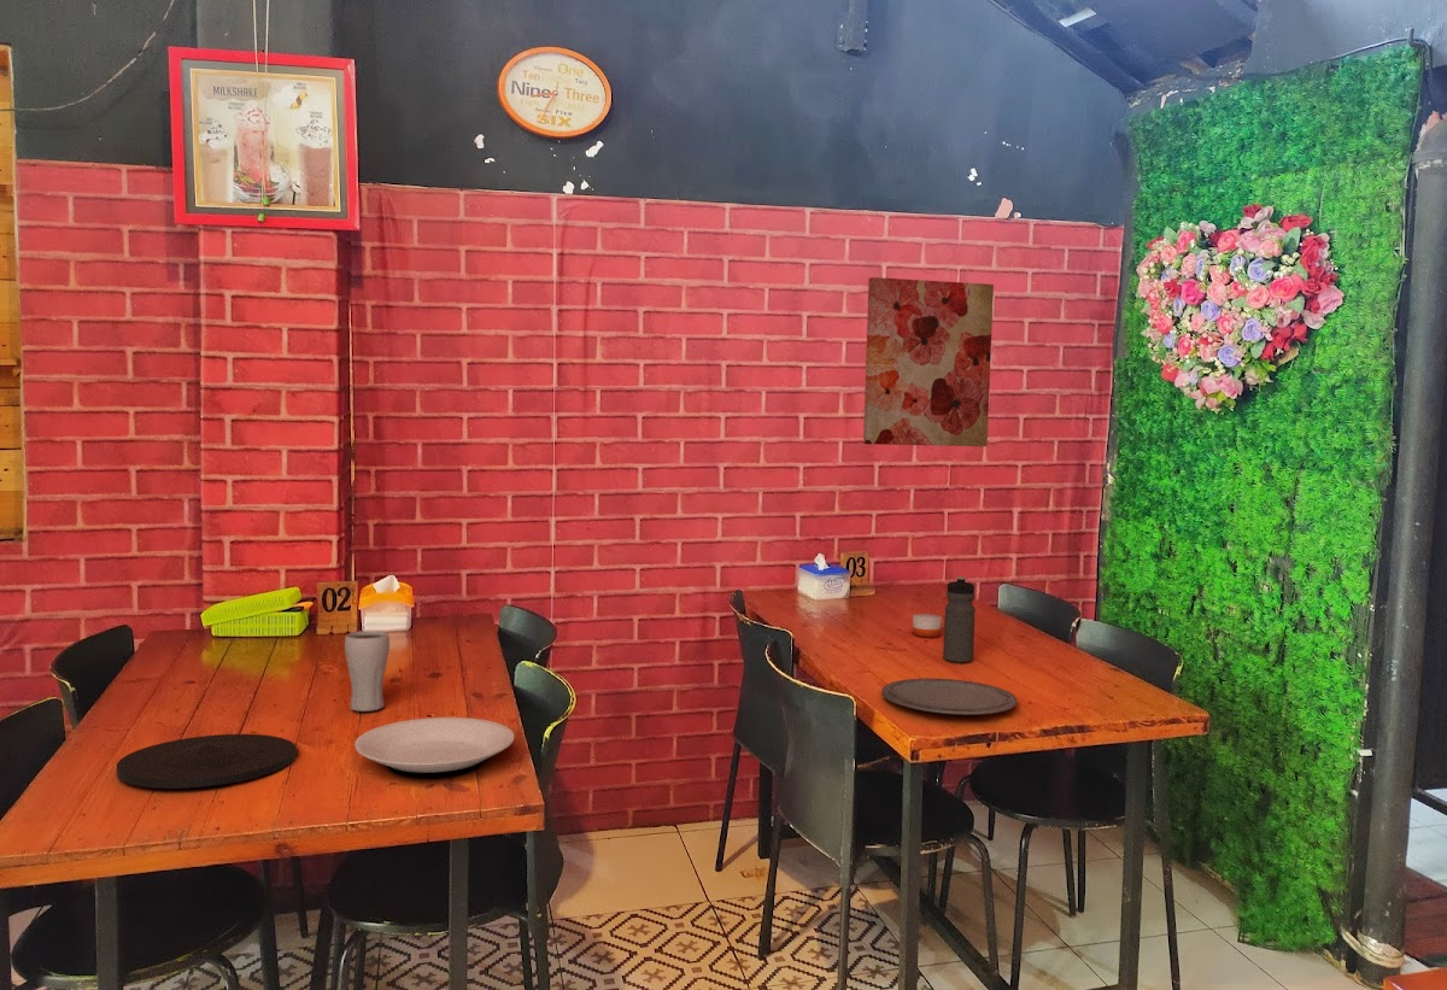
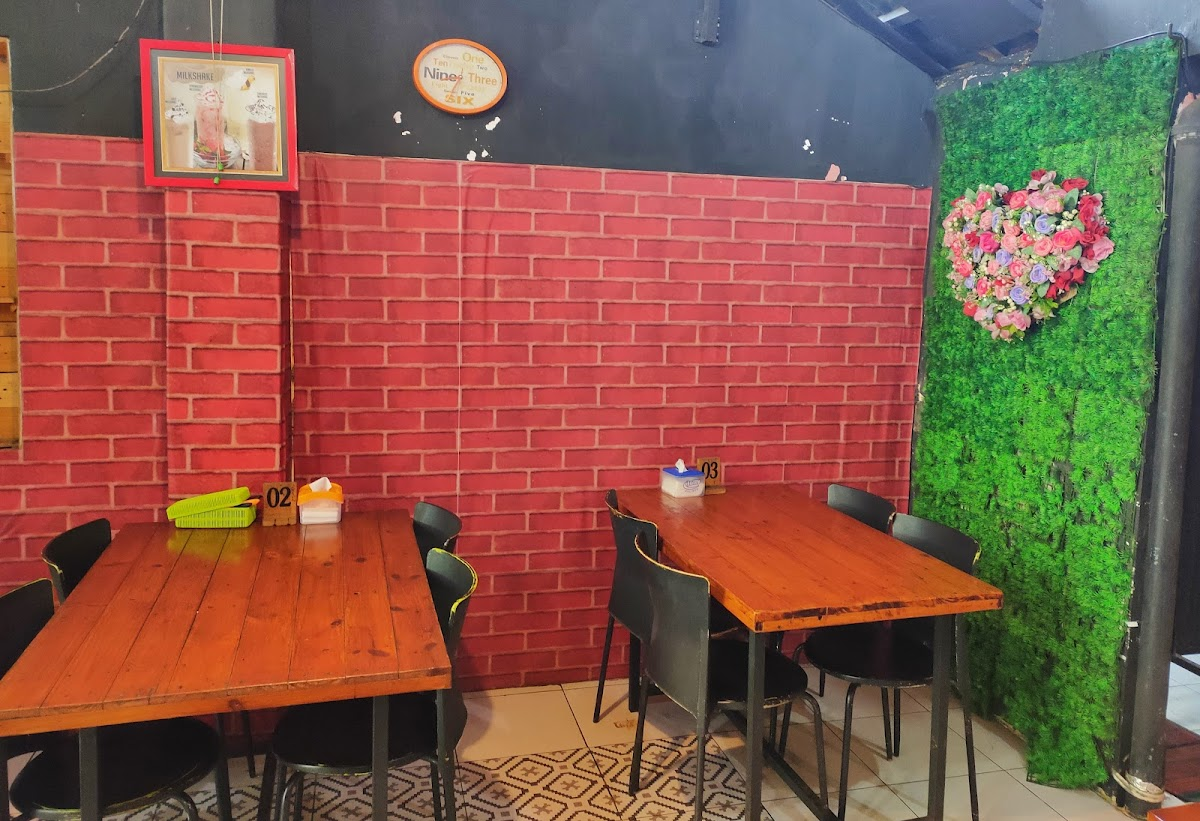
- plate [116,733,298,790]
- drinking glass [344,629,391,713]
- plate [880,678,1018,716]
- plate [353,716,515,779]
- candle [912,604,943,638]
- water bottle [942,575,977,663]
- wall art [862,276,995,447]
